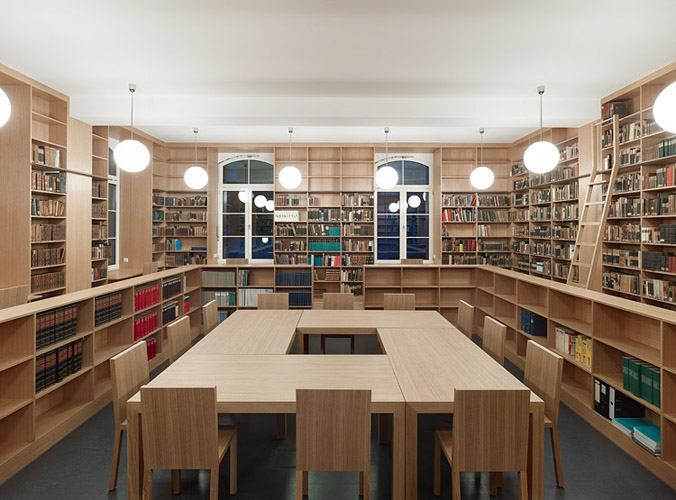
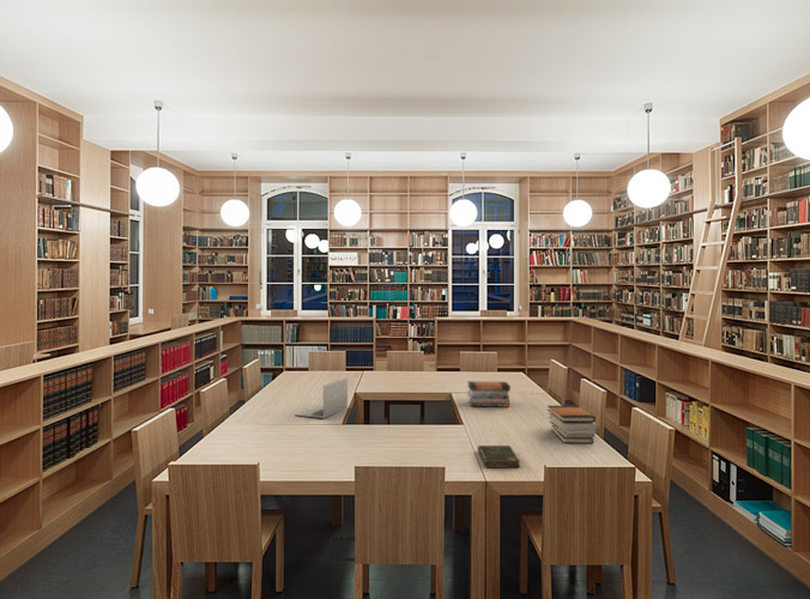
+ bible [477,444,521,468]
+ book stack [466,380,512,409]
+ book stack [546,405,598,444]
+ laptop [294,376,349,419]
